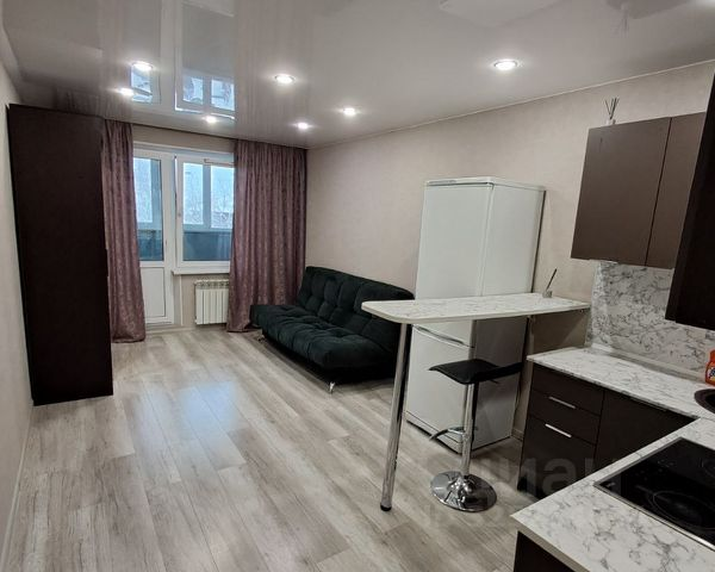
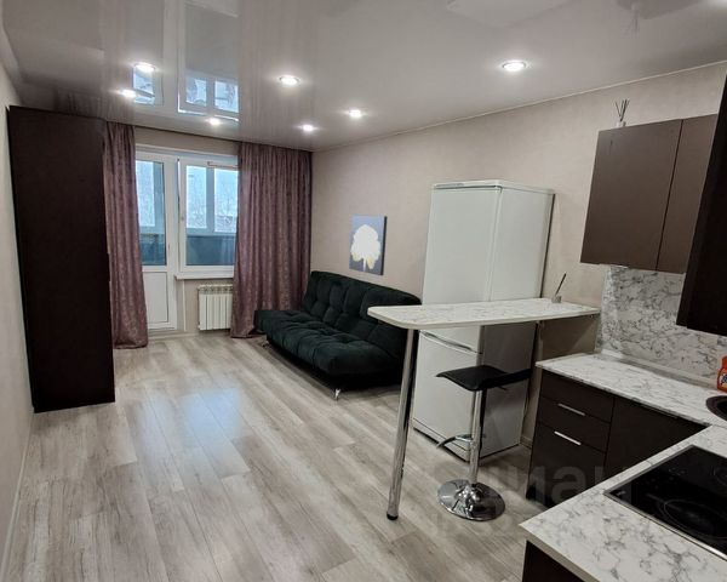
+ wall art [348,213,389,276]
